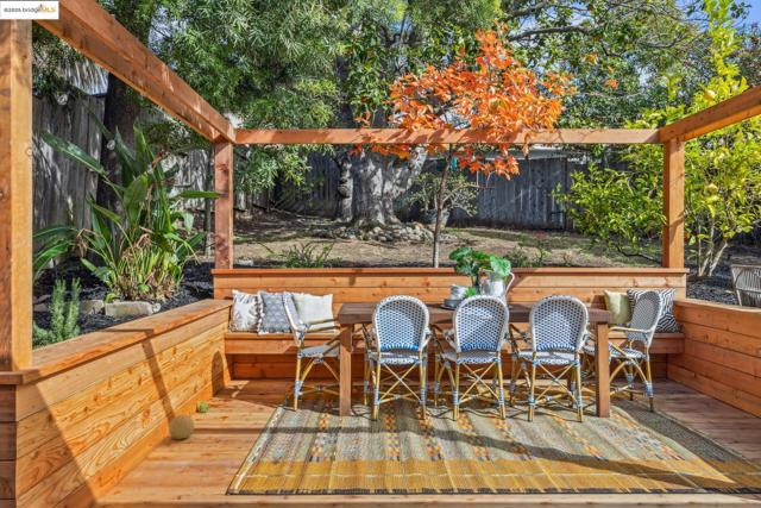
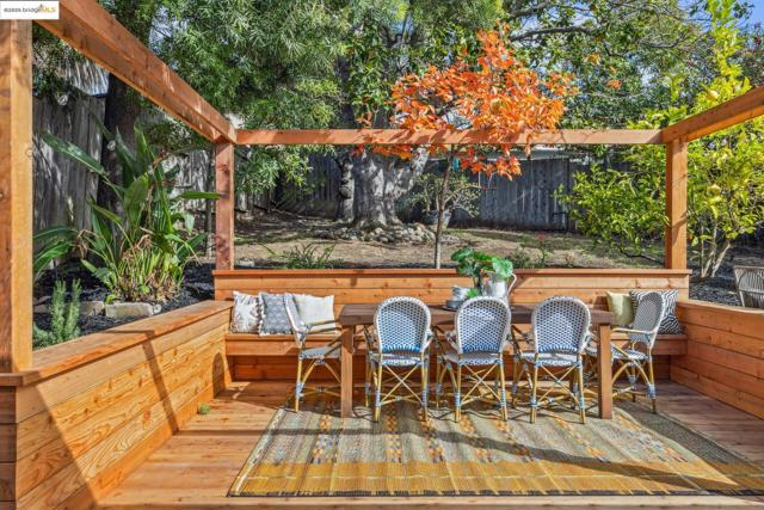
- decorative ball [168,413,195,440]
